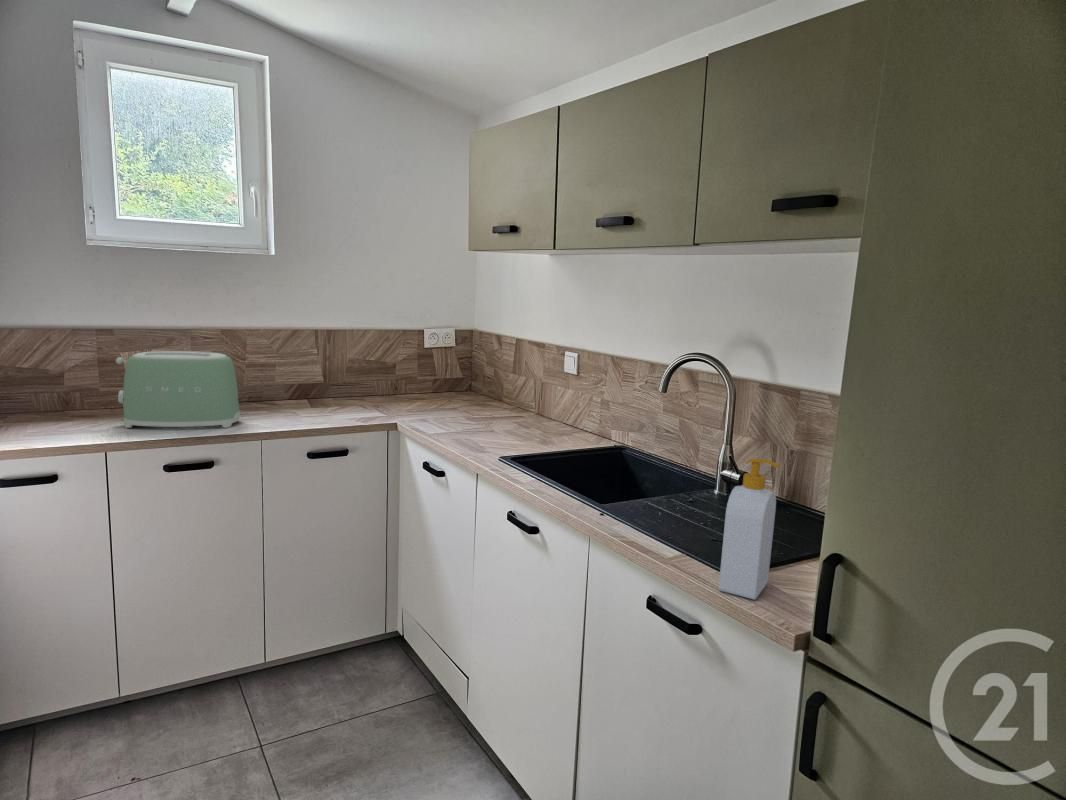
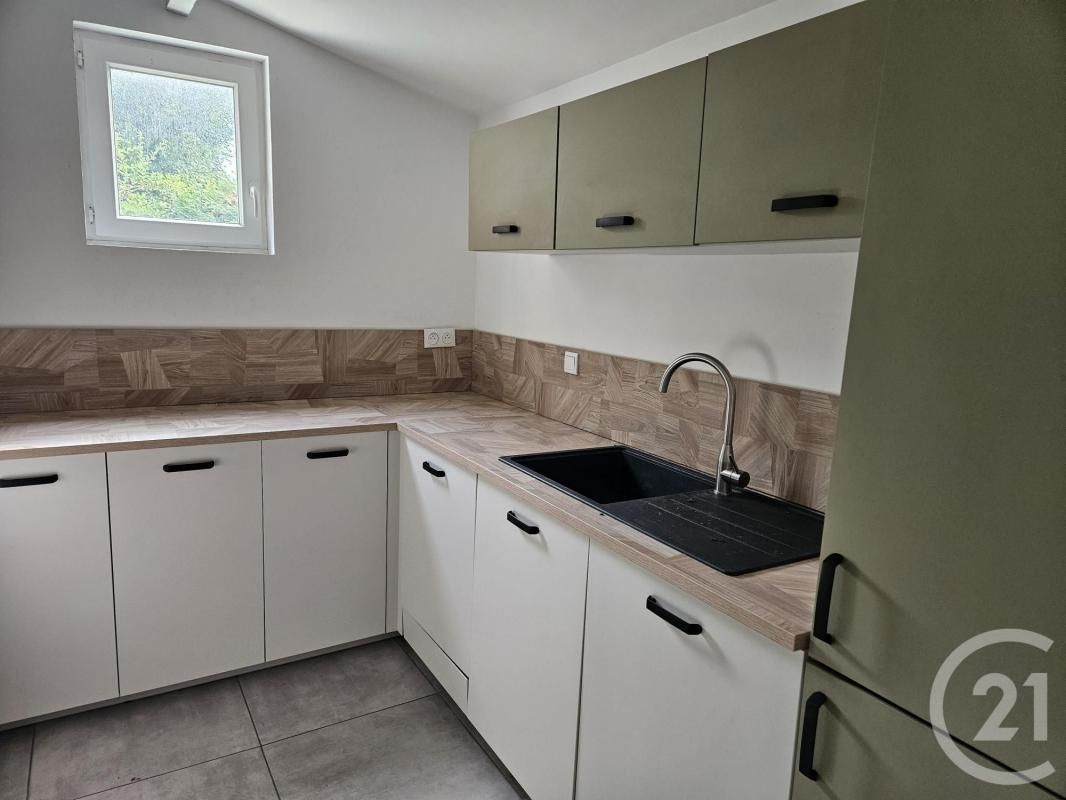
- toaster [115,350,241,429]
- soap bottle [718,457,781,601]
